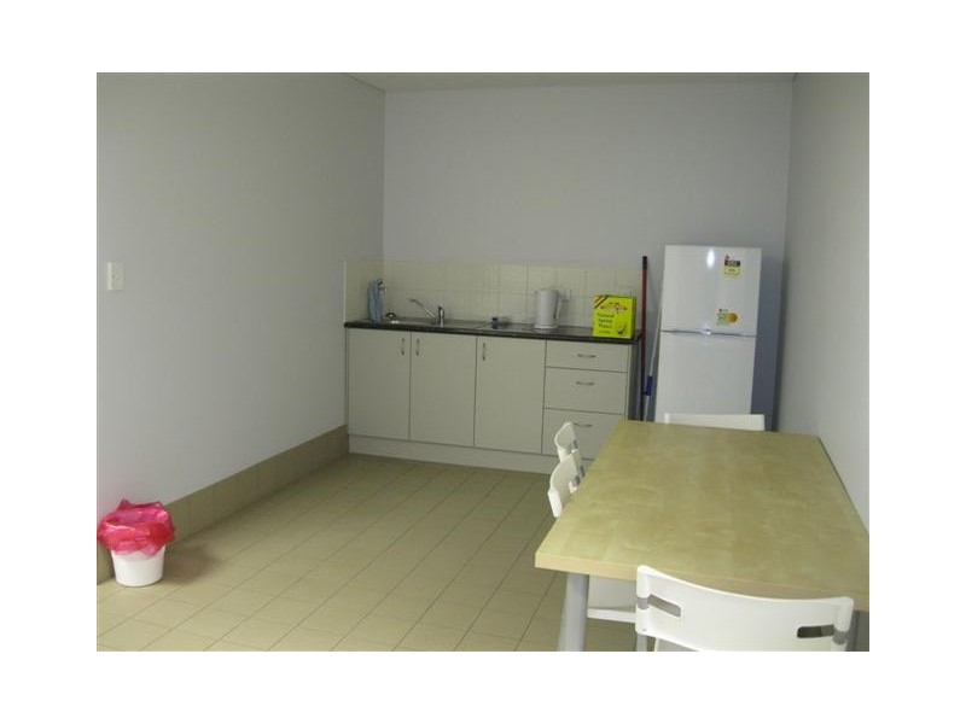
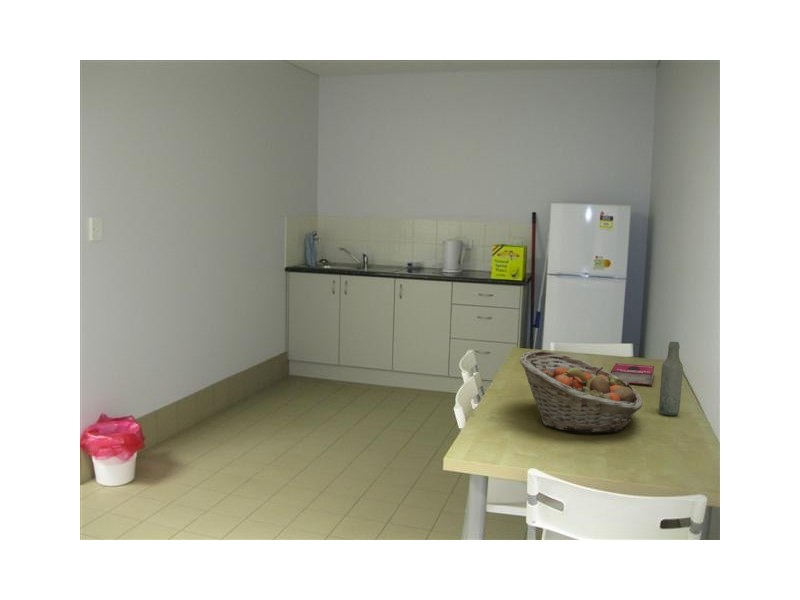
+ fruit basket [519,350,643,434]
+ book [610,362,655,386]
+ bottle [658,341,684,417]
